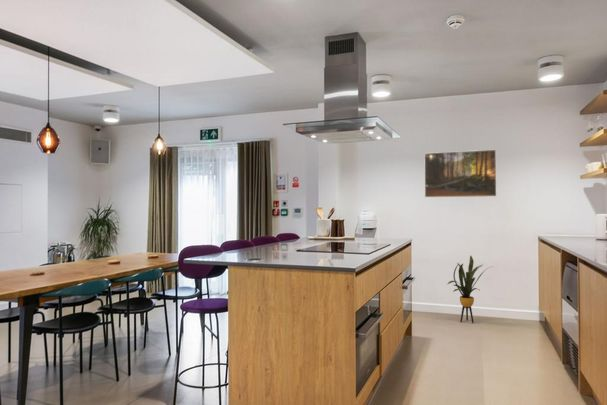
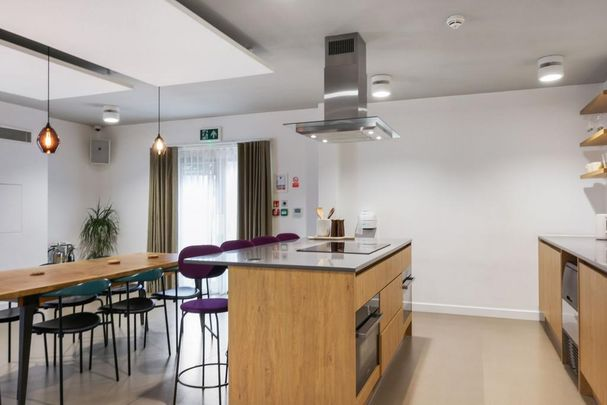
- house plant [447,255,493,324]
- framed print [423,149,497,198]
